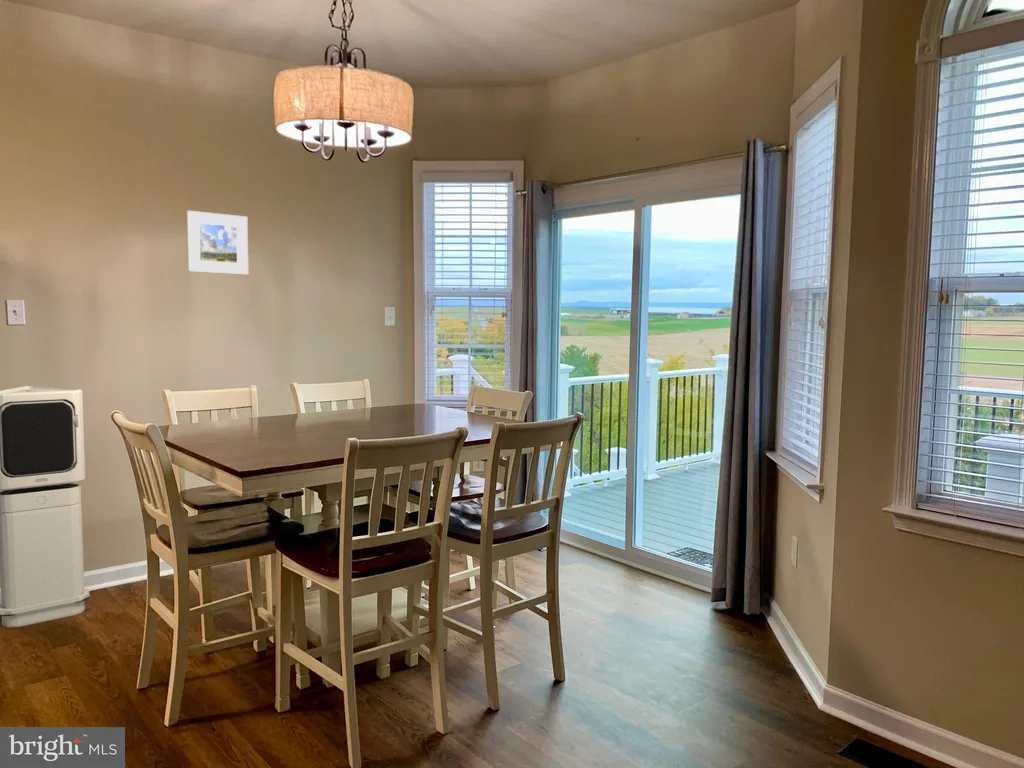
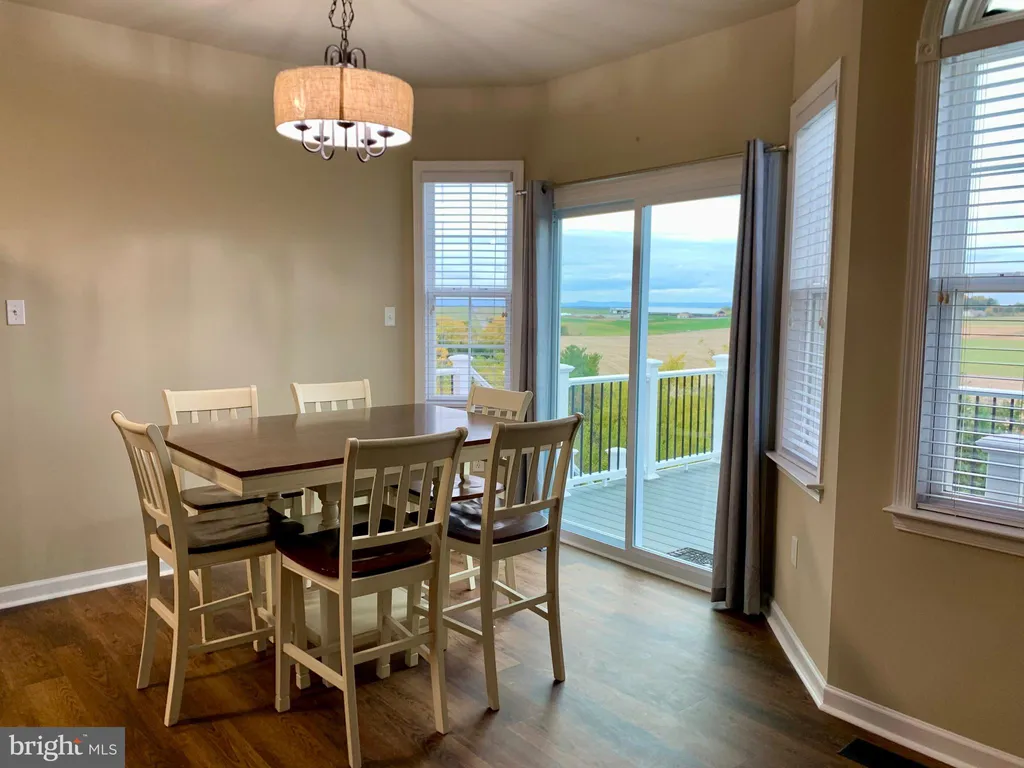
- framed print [186,210,249,275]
- air purifier [0,385,91,628]
